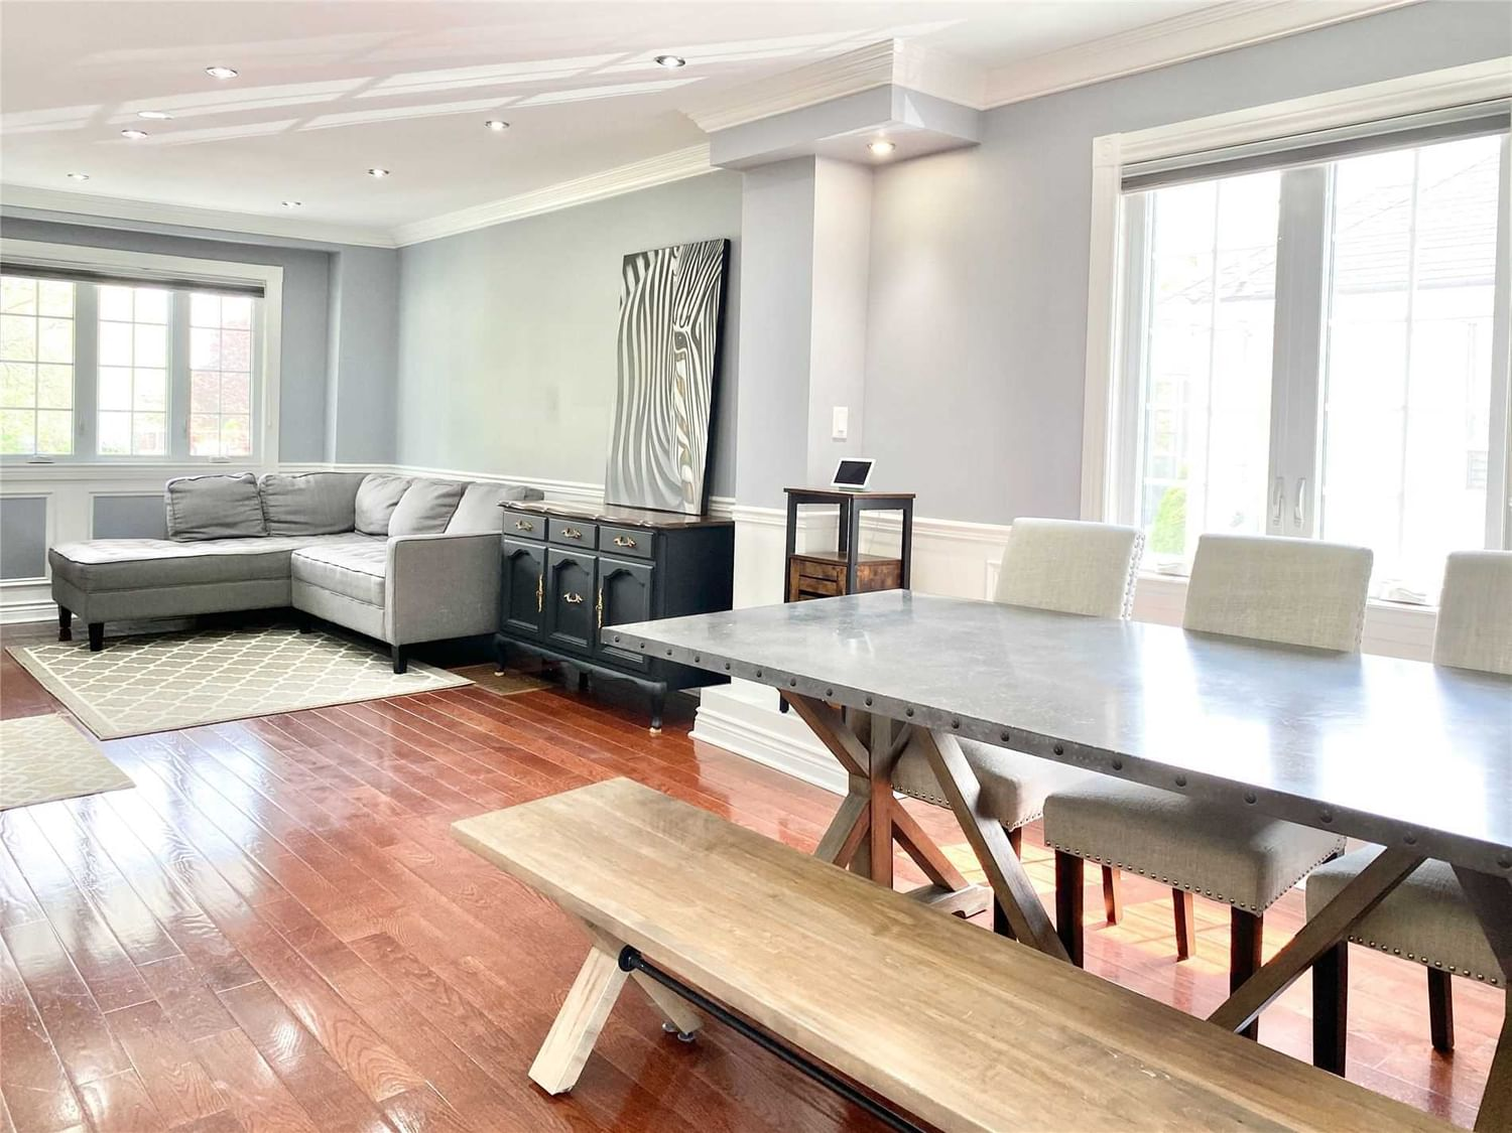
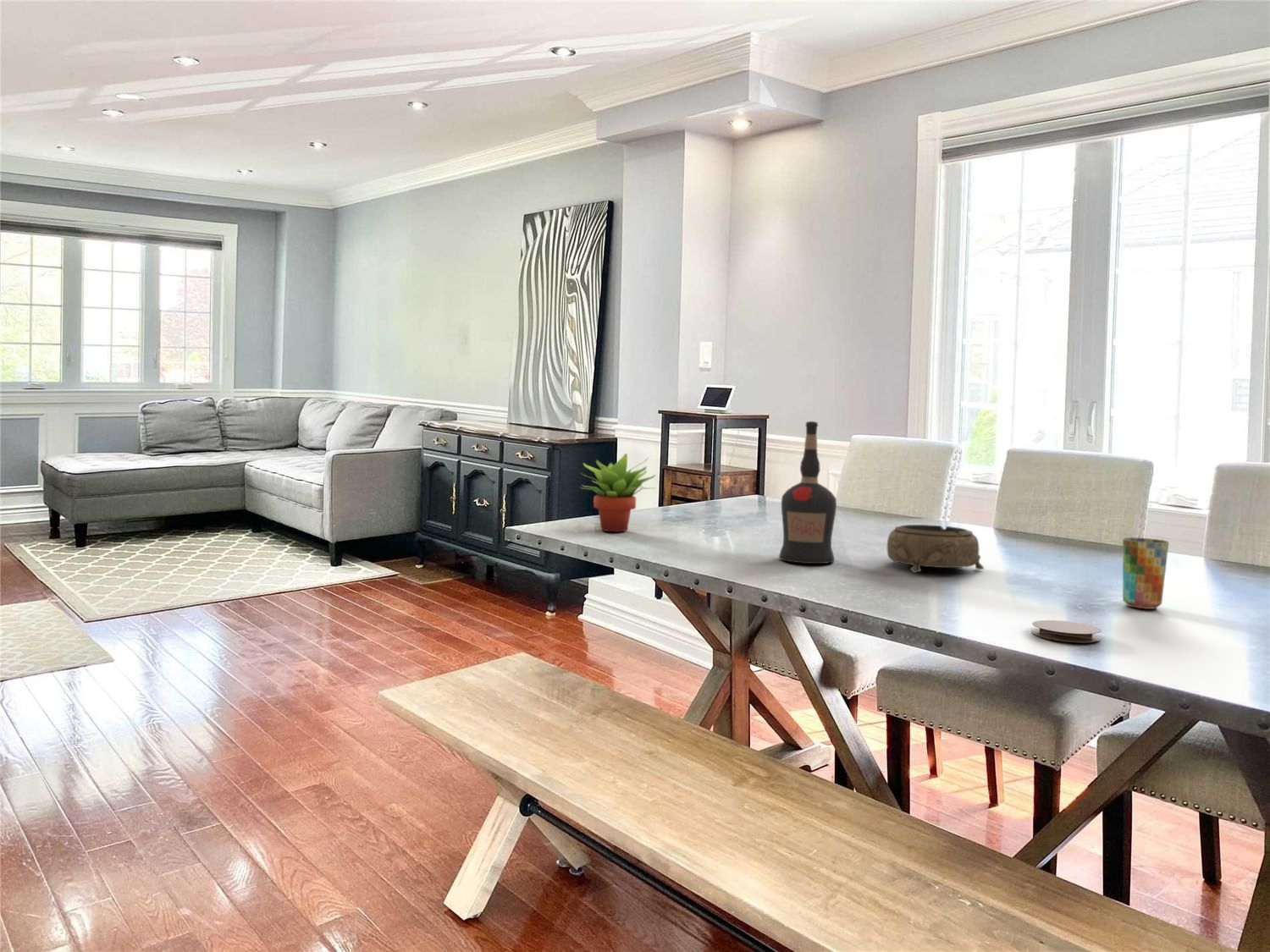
+ coaster [1031,619,1102,643]
+ decorative bowl [886,524,985,574]
+ liquor bottle [778,421,837,564]
+ cup [1122,537,1169,610]
+ succulent plant [580,453,656,533]
